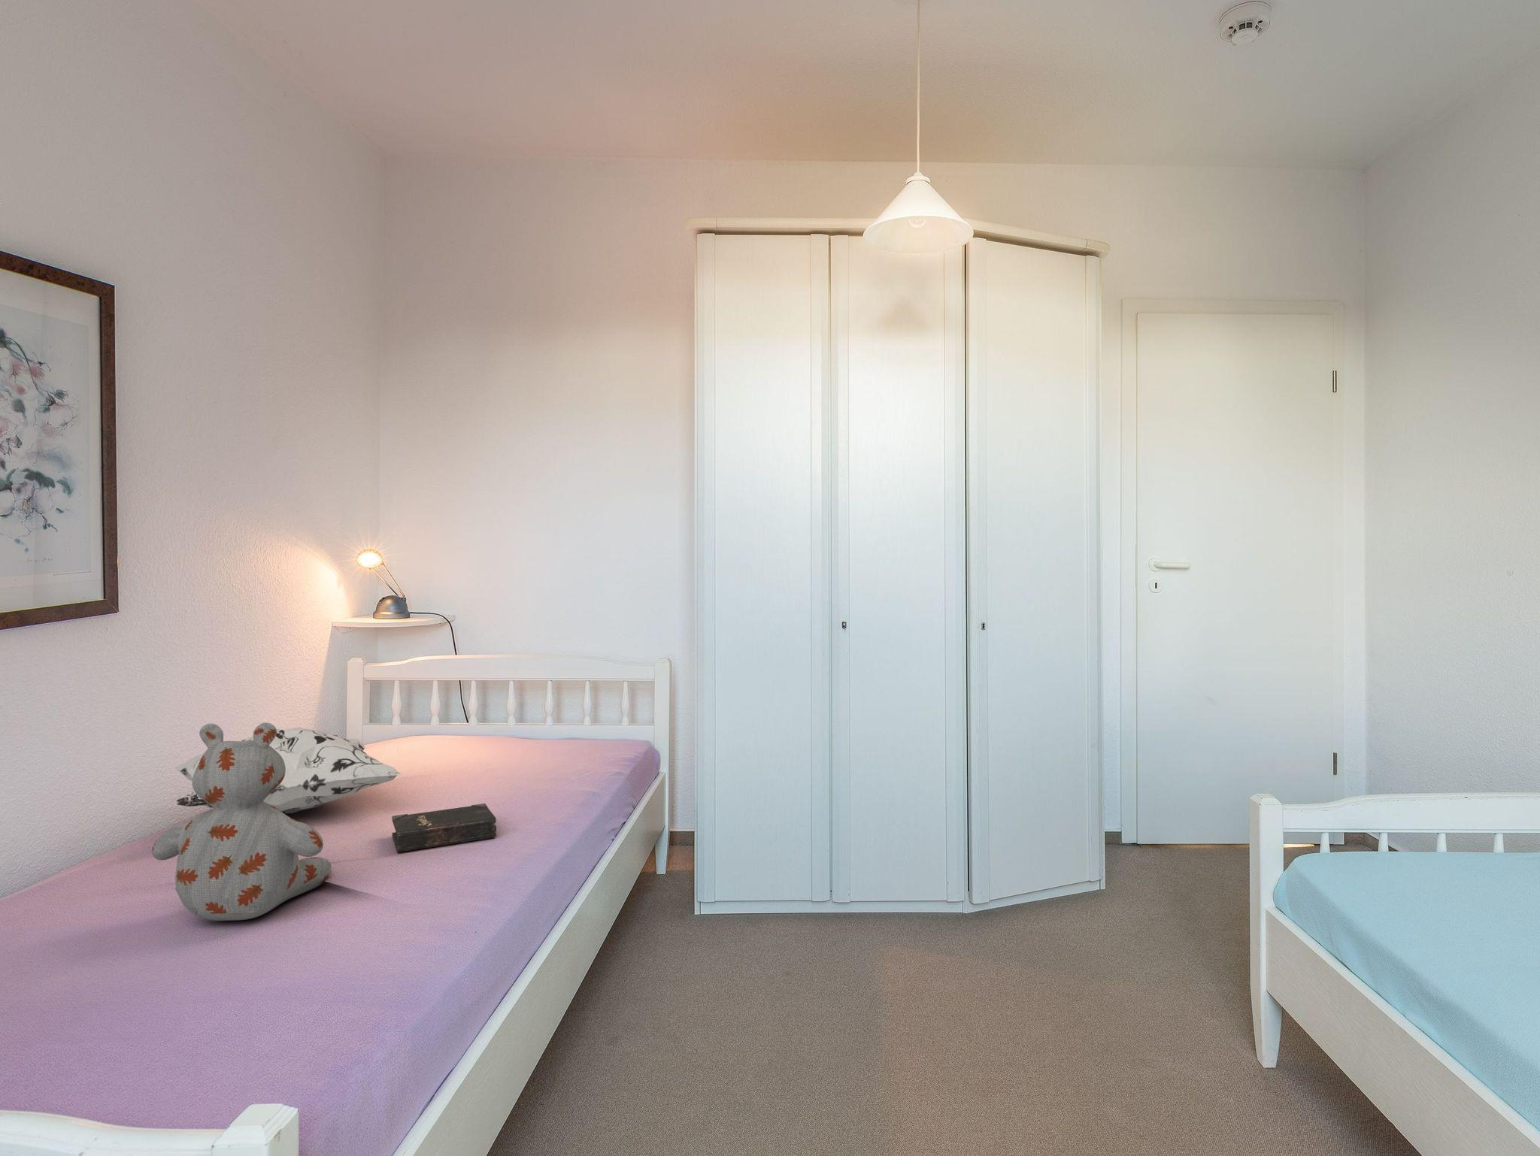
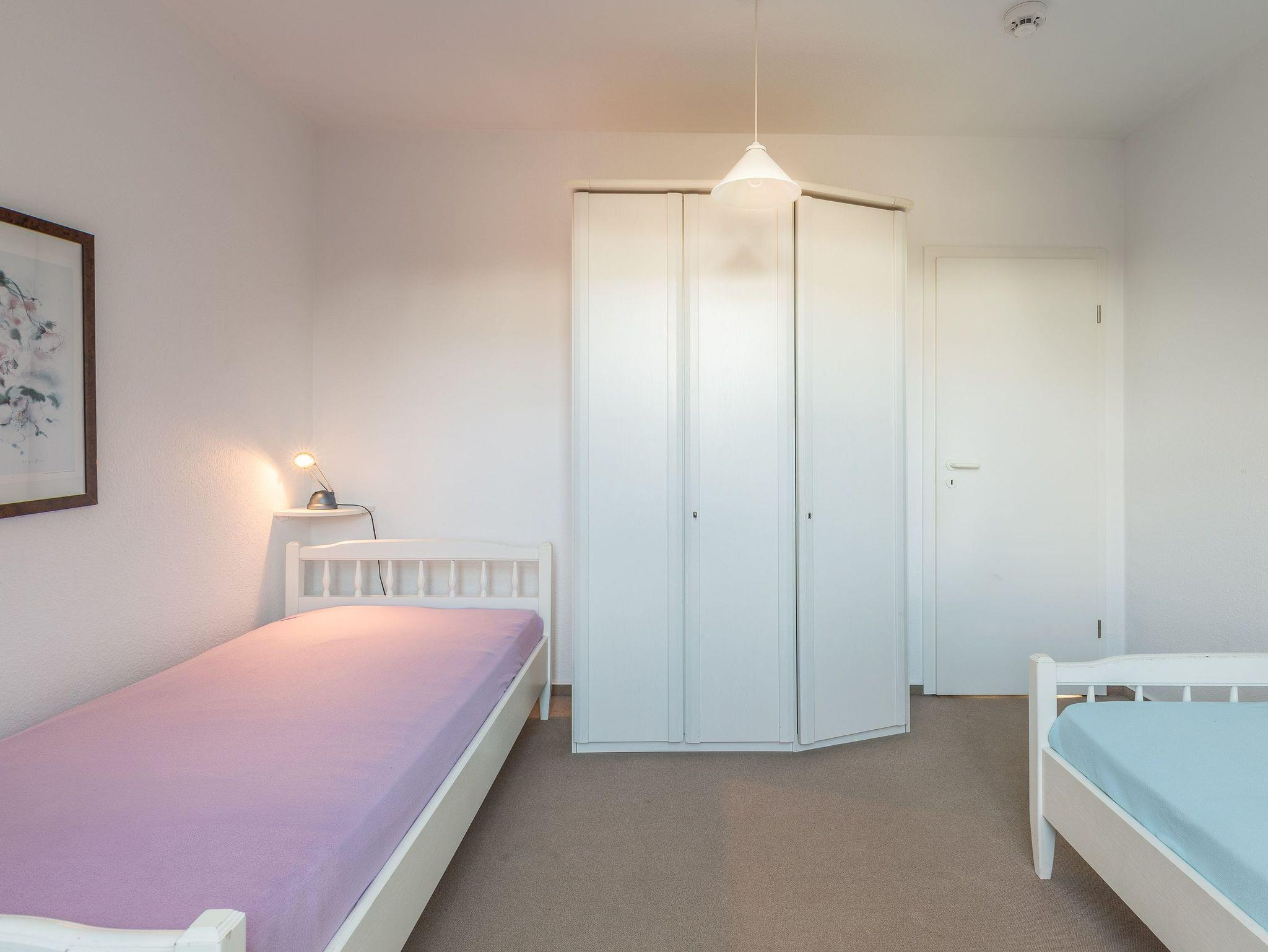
- decorative pillow [172,727,402,814]
- hardback book [391,803,497,854]
- stuffed bear [151,722,333,922]
